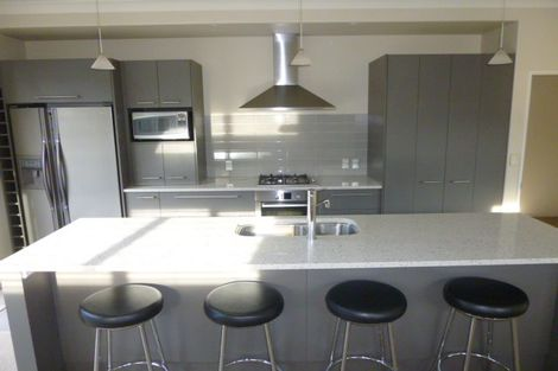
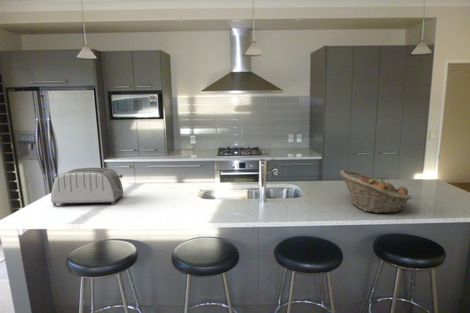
+ toaster [50,167,124,207]
+ fruit basket [339,169,413,214]
